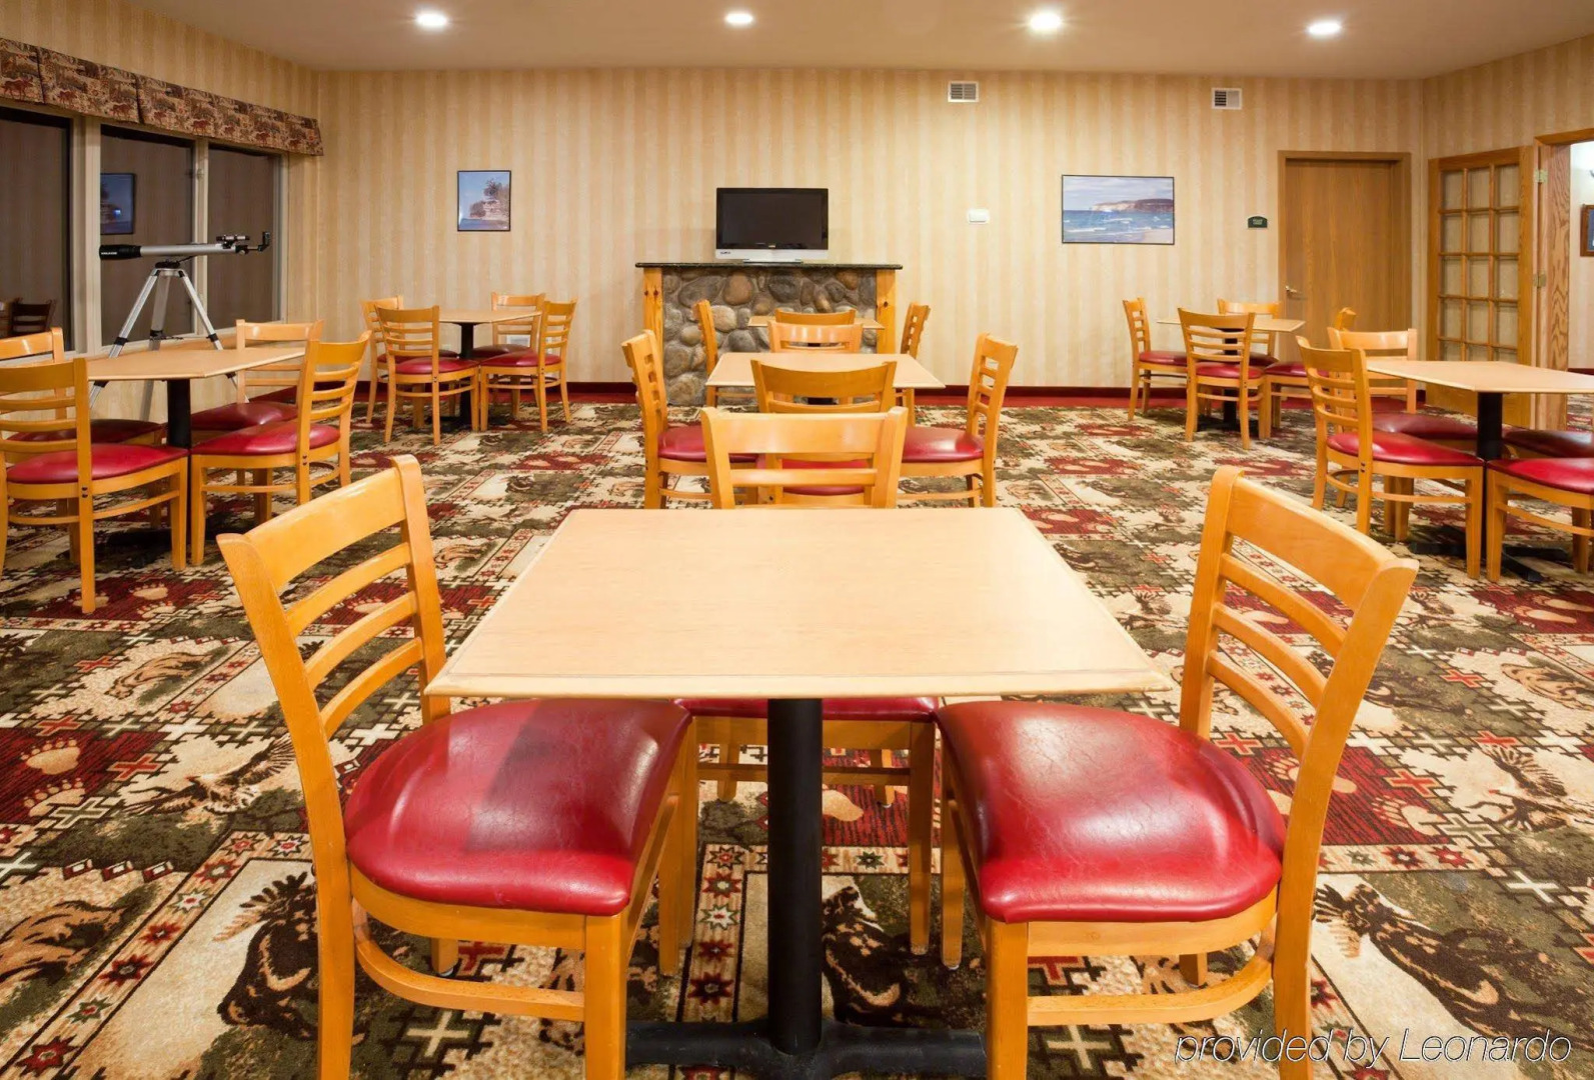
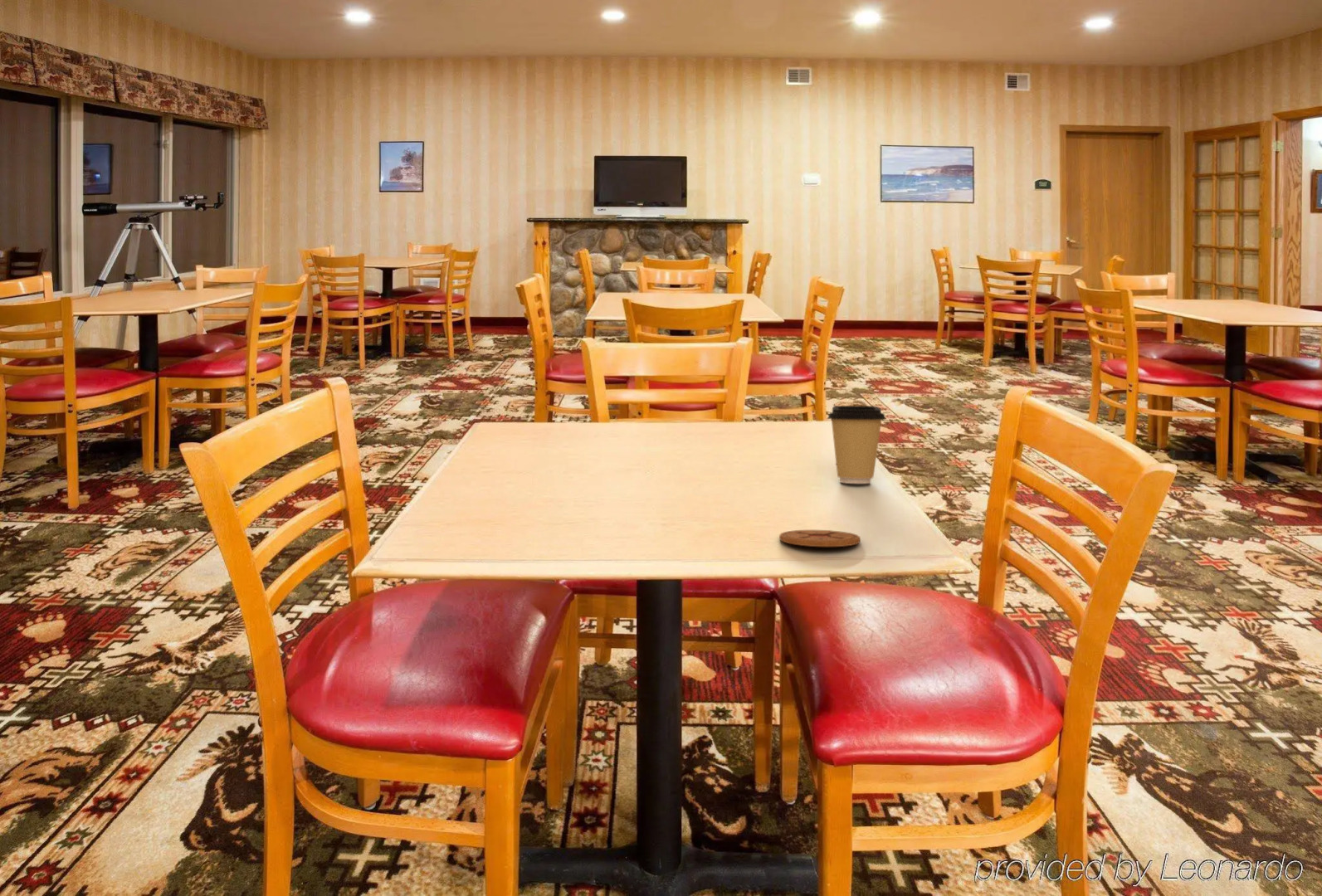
+ coffee cup [827,405,886,485]
+ coaster [778,529,861,548]
